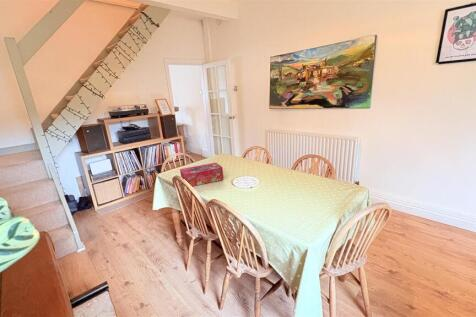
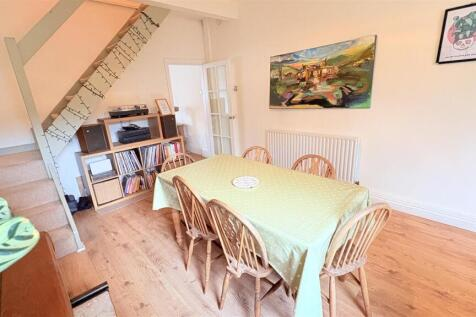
- tissue box [179,162,224,187]
